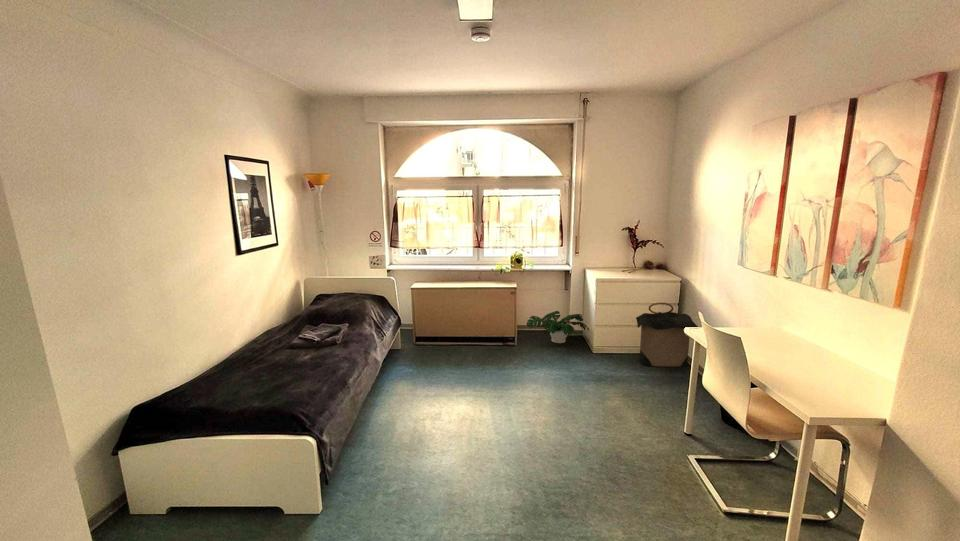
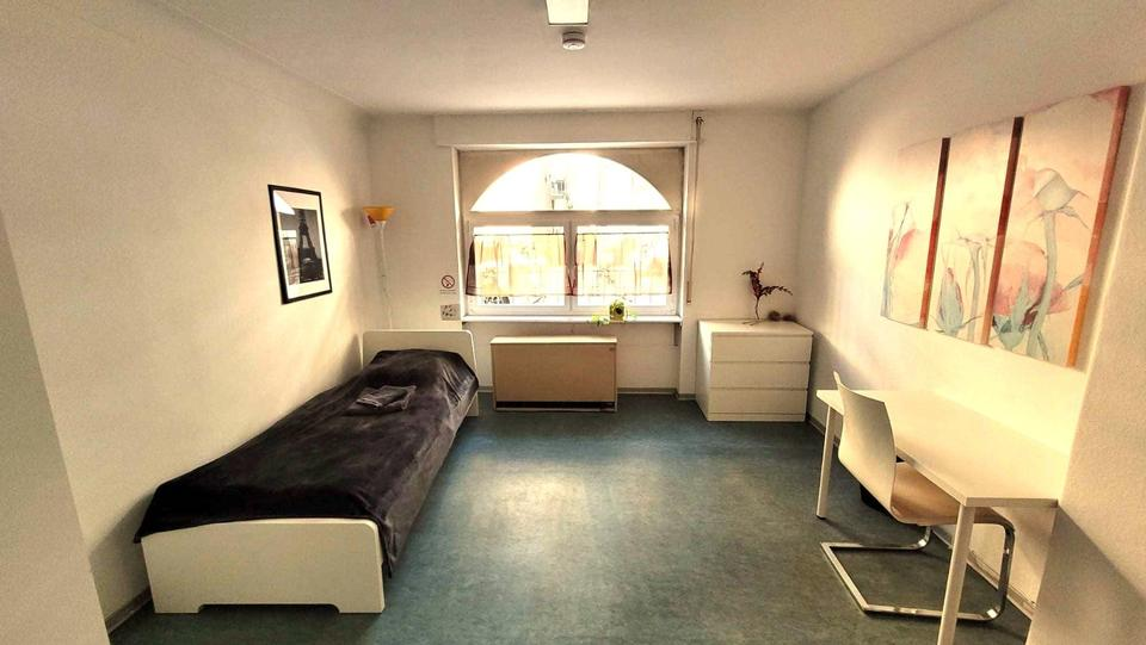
- laundry hamper [635,302,699,368]
- potted plant [526,310,590,344]
